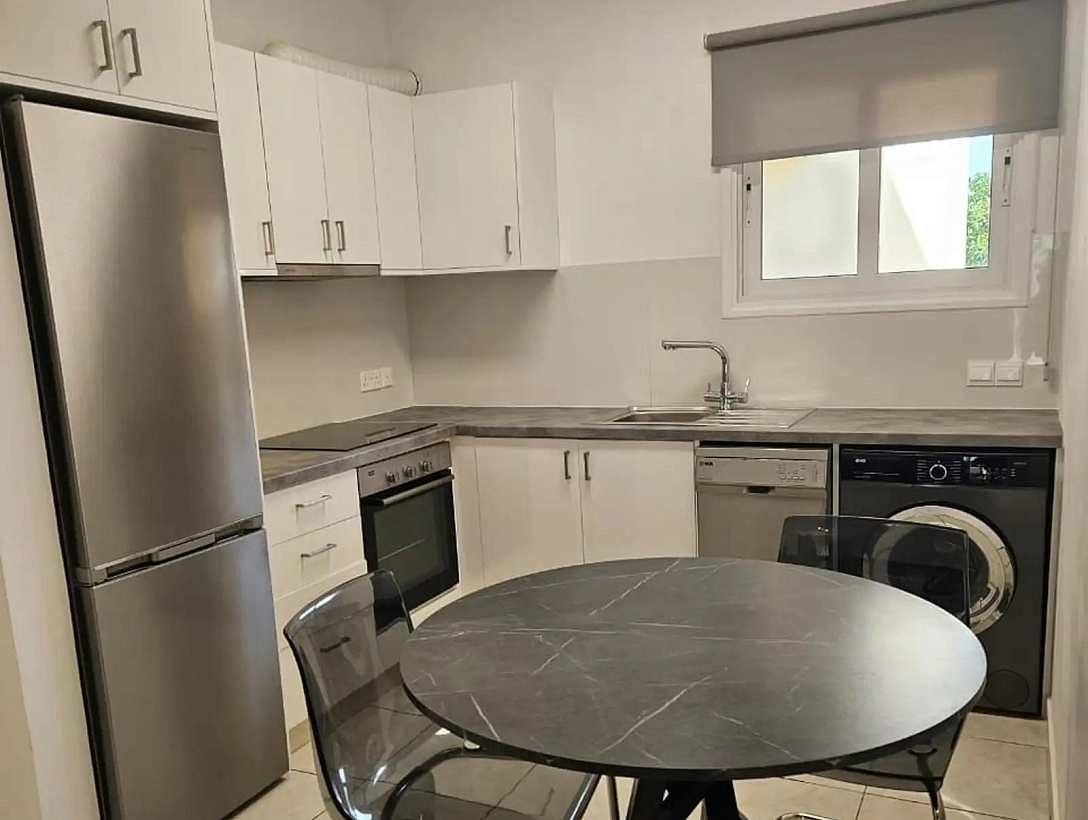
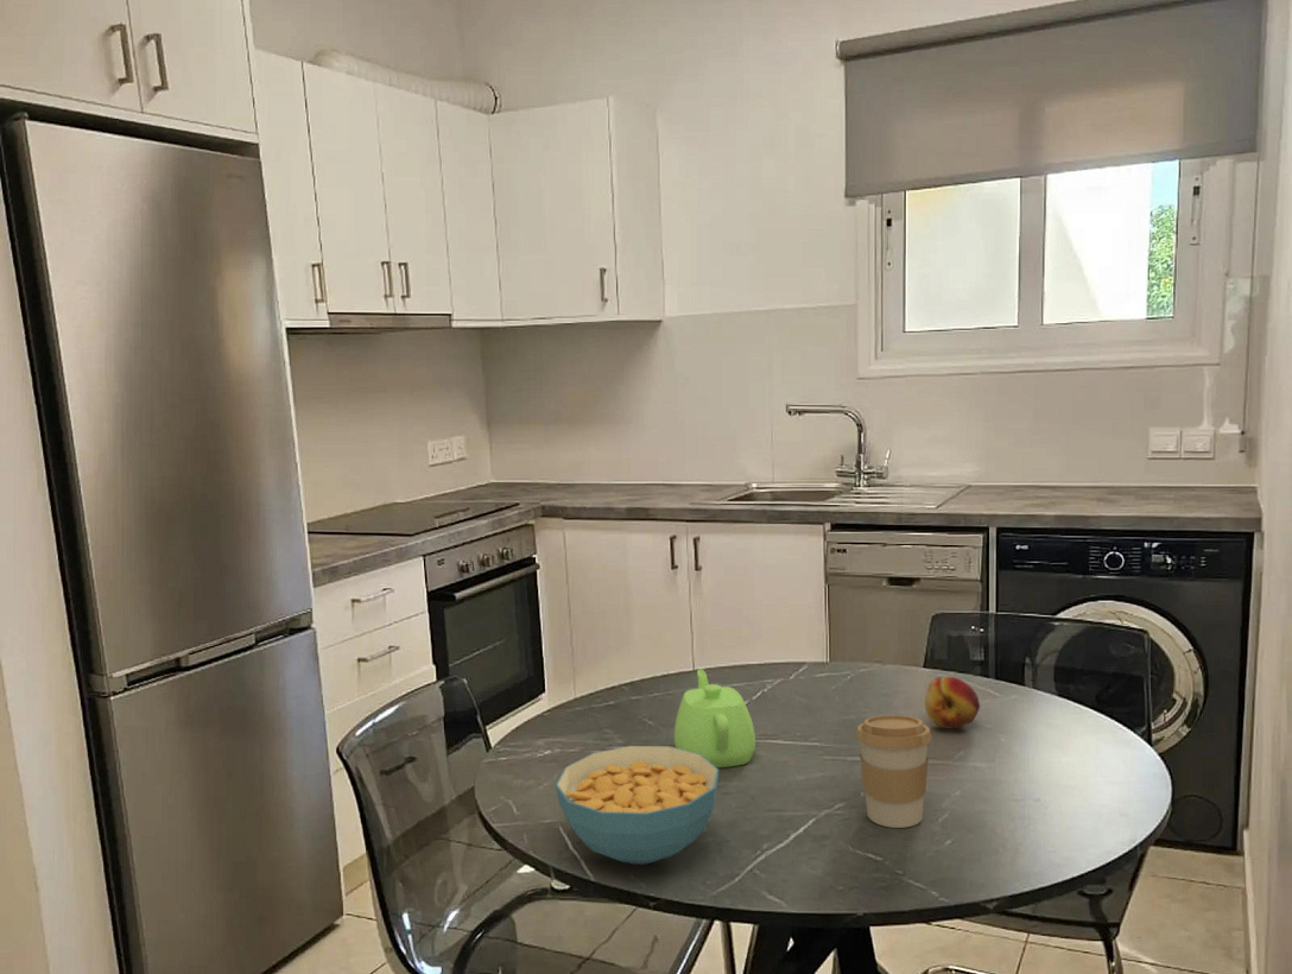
+ cereal bowl [555,745,720,866]
+ coffee cup [855,714,932,829]
+ fruit [924,676,981,730]
+ teapot [673,668,756,769]
